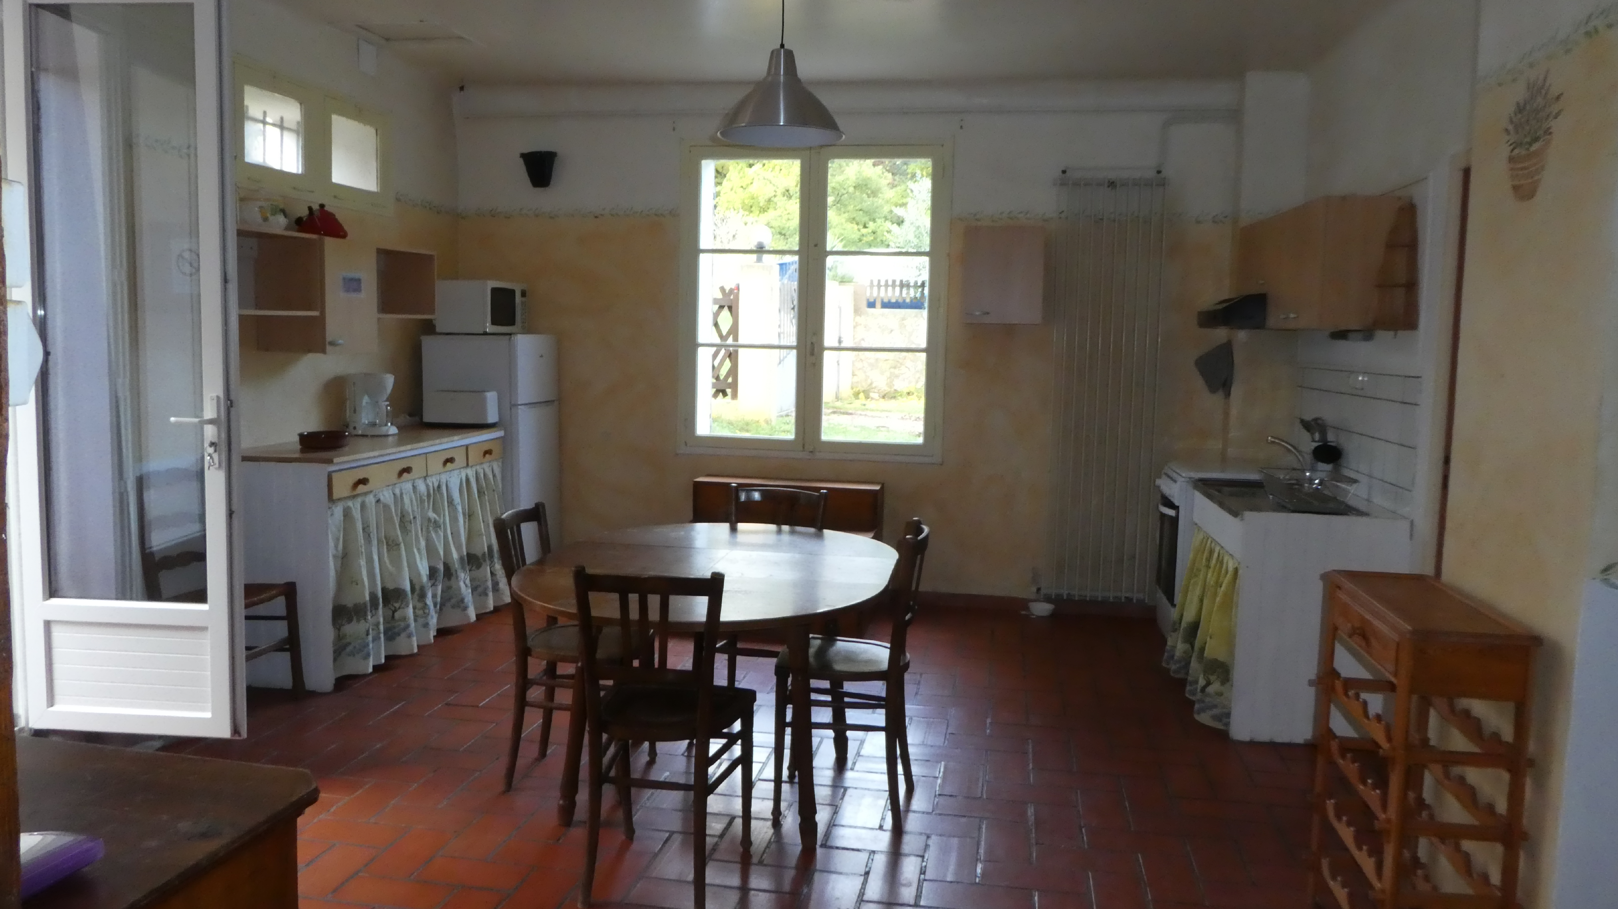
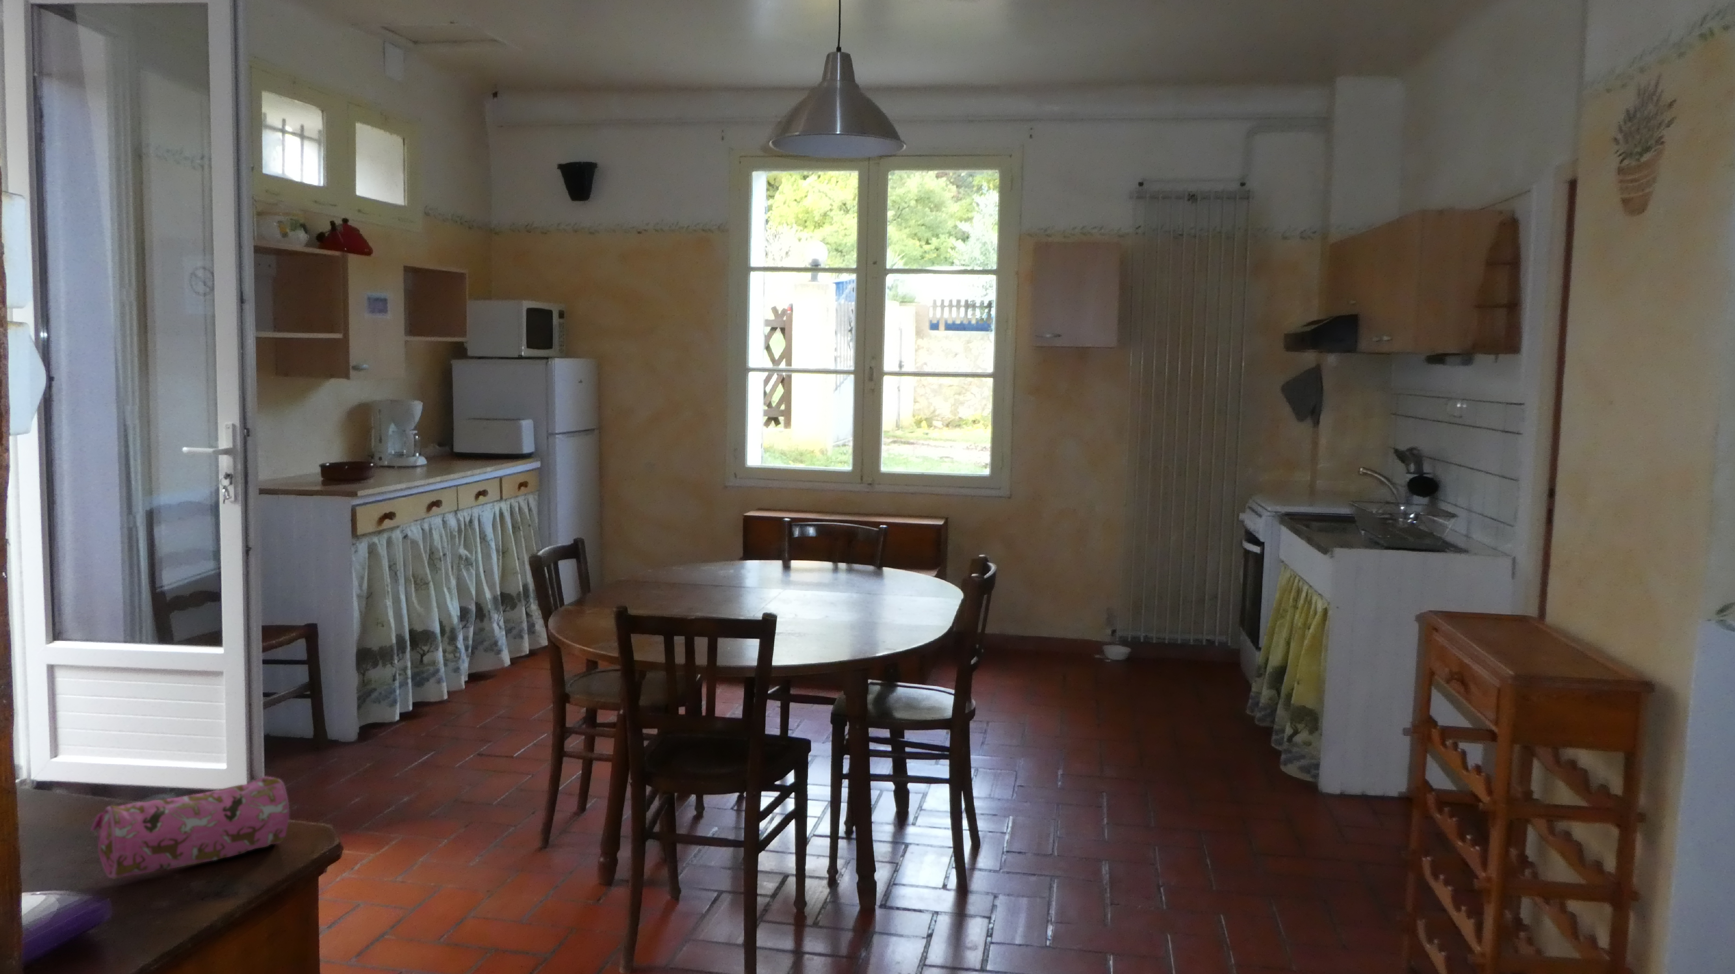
+ pencil case [91,776,290,880]
